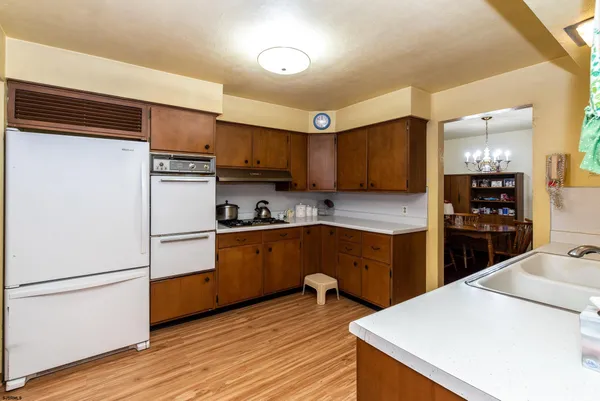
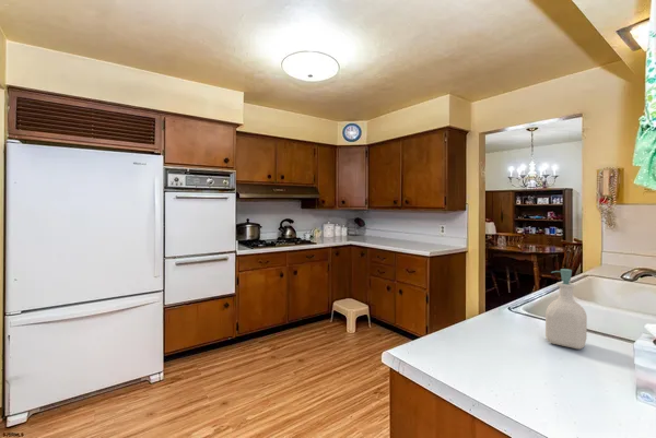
+ soap bottle [544,268,588,350]
